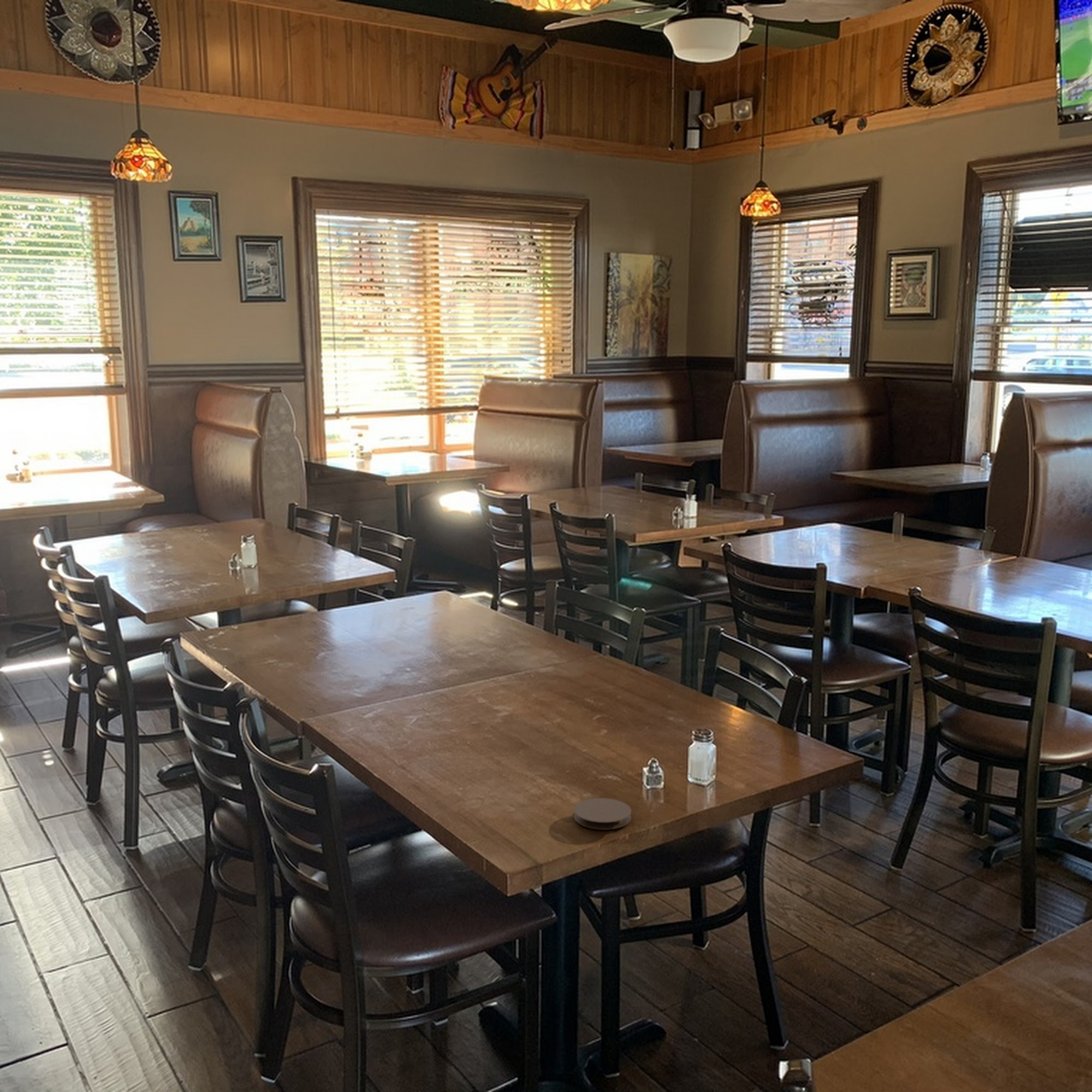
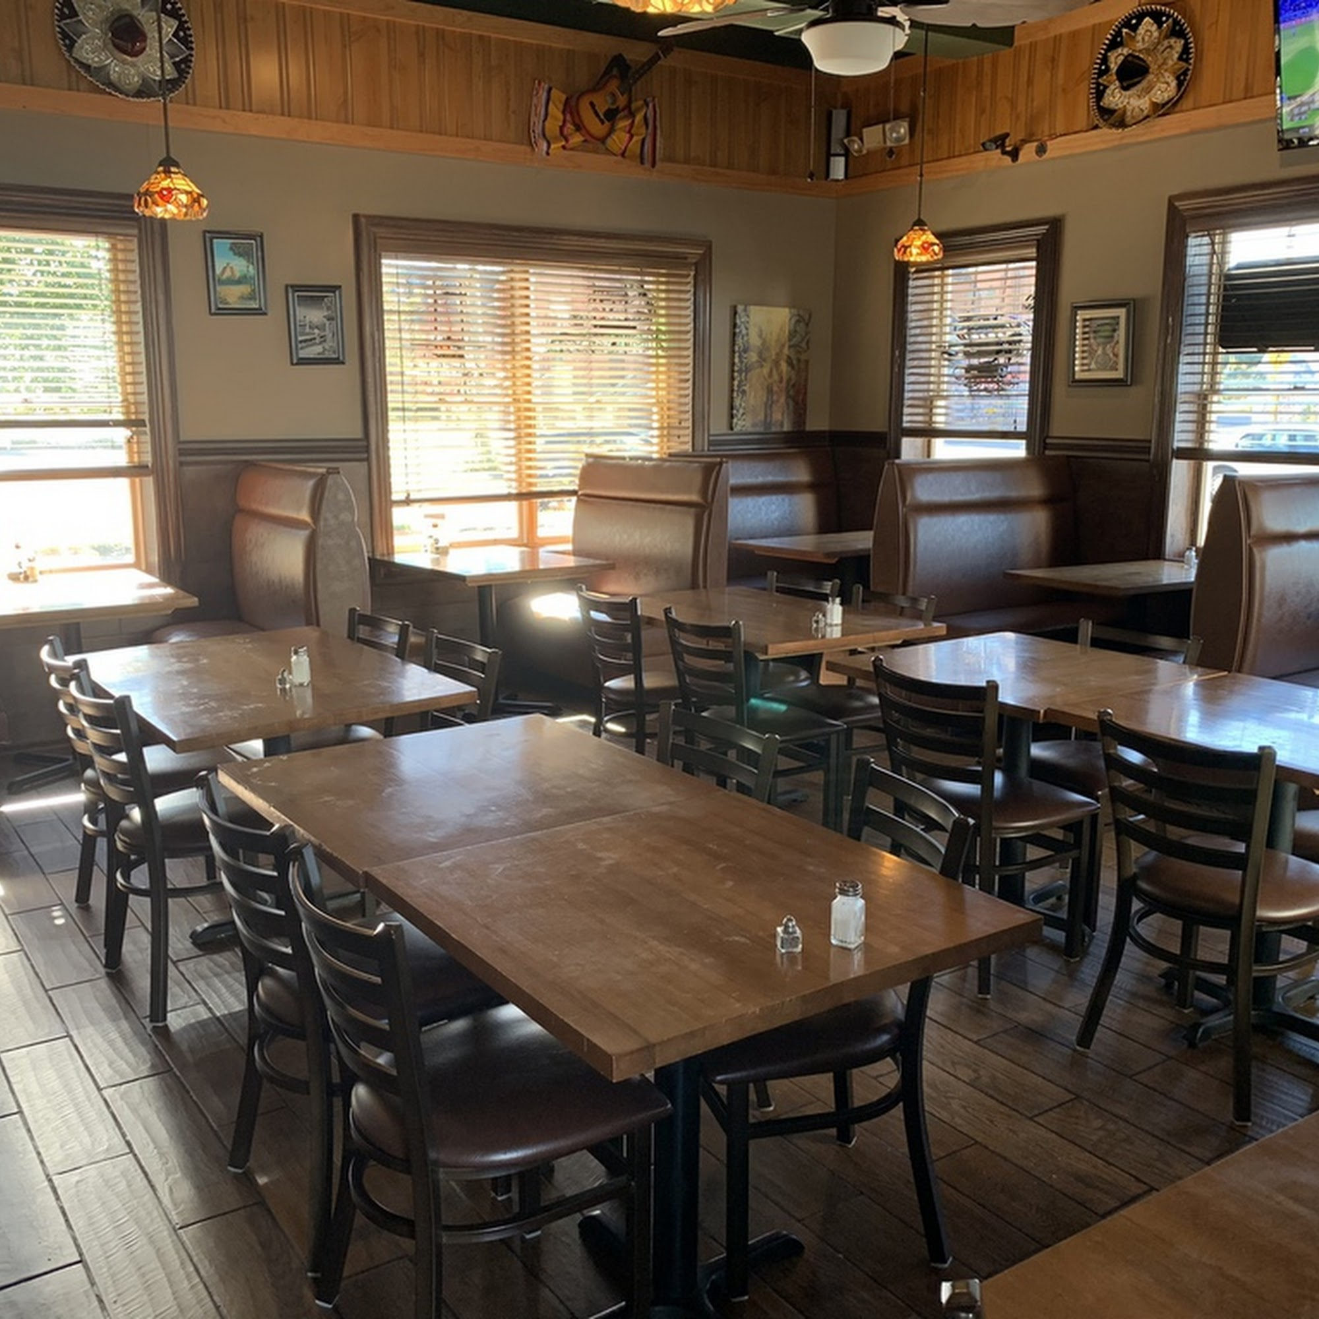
- coaster [573,798,632,830]
